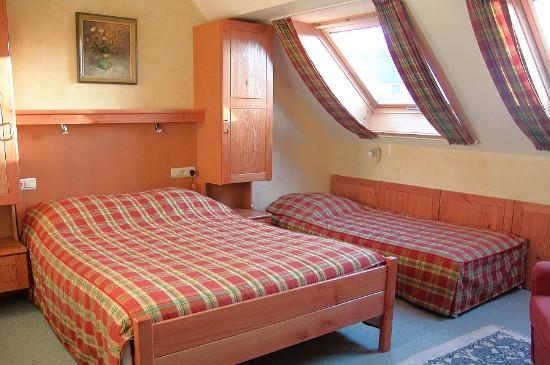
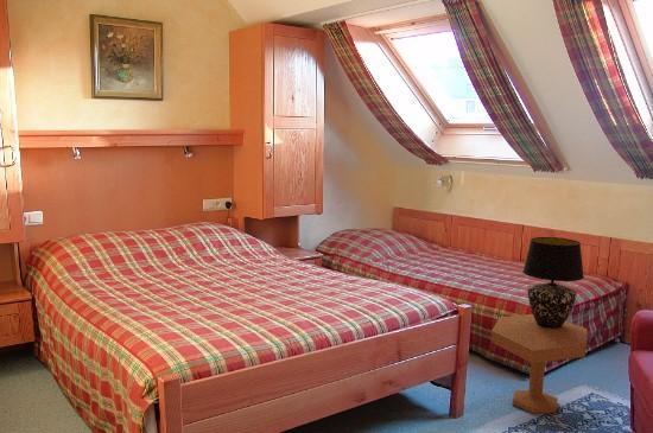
+ table lamp [521,236,585,329]
+ side table [490,313,589,414]
